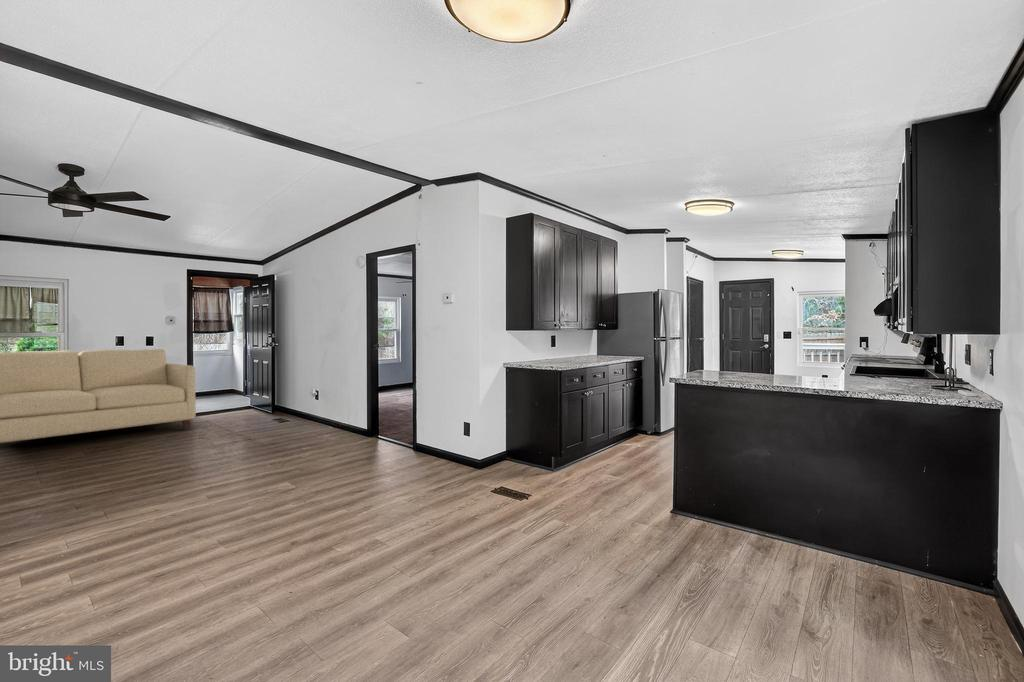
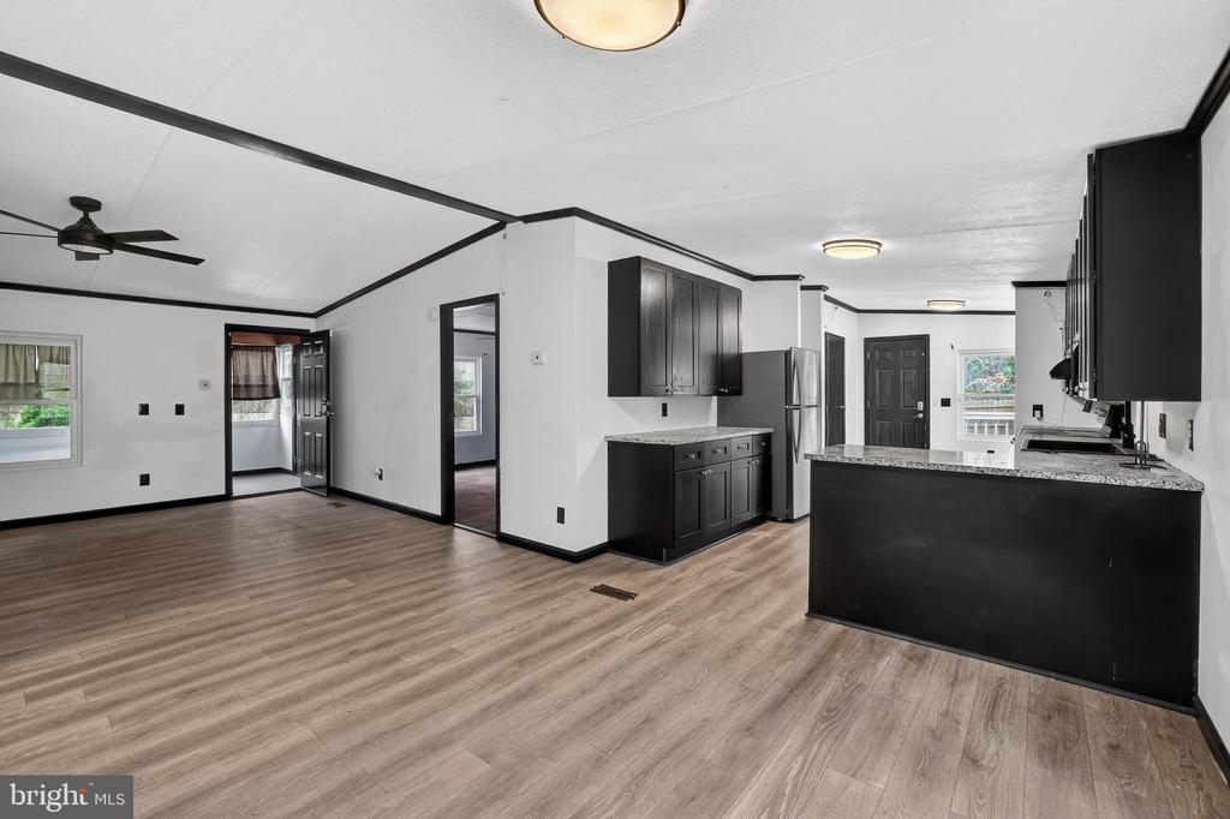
- sofa [0,348,197,444]
